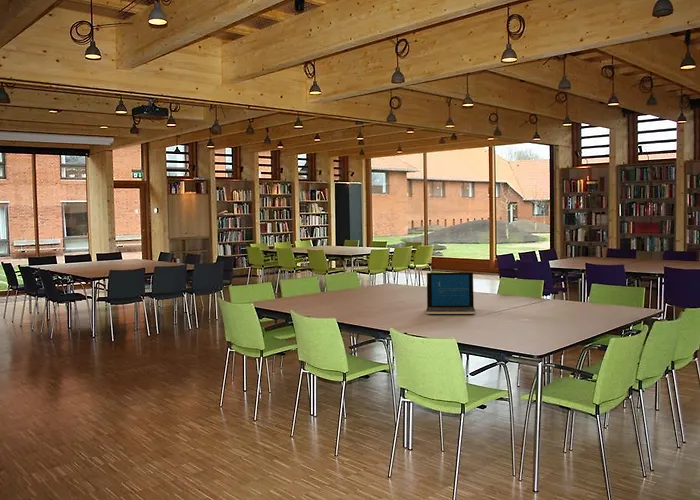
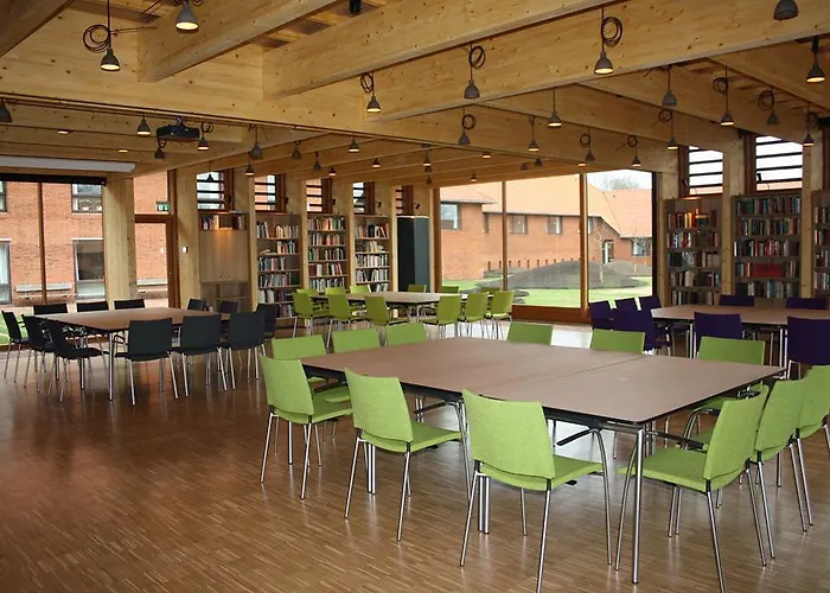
- laptop [425,271,476,315]
